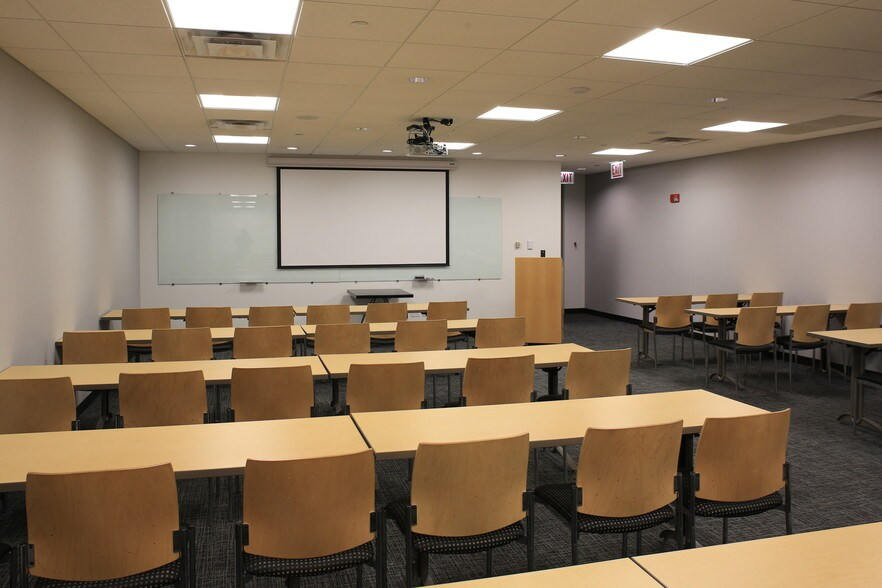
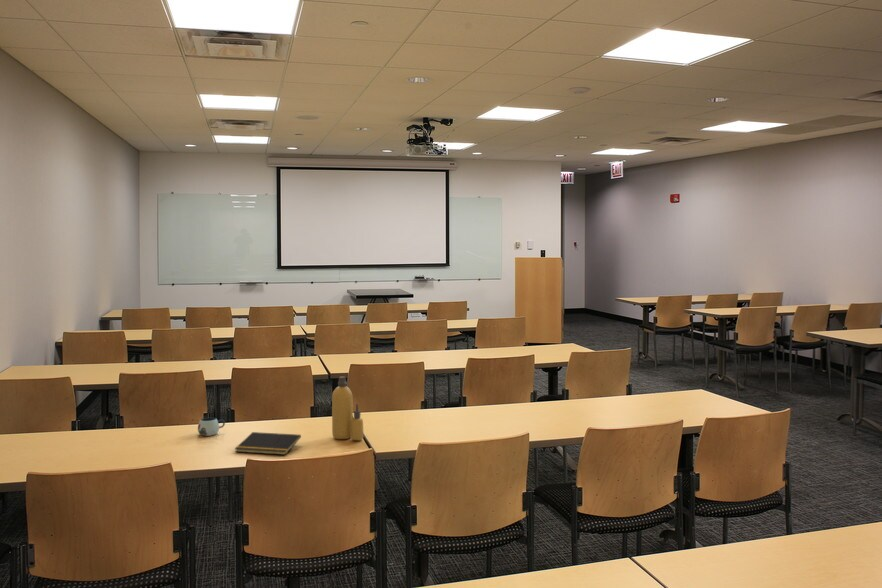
+ bottle [331,376,364,441]
+ notepad [234,431,302,456]
+ mug [197,417,226,437]
